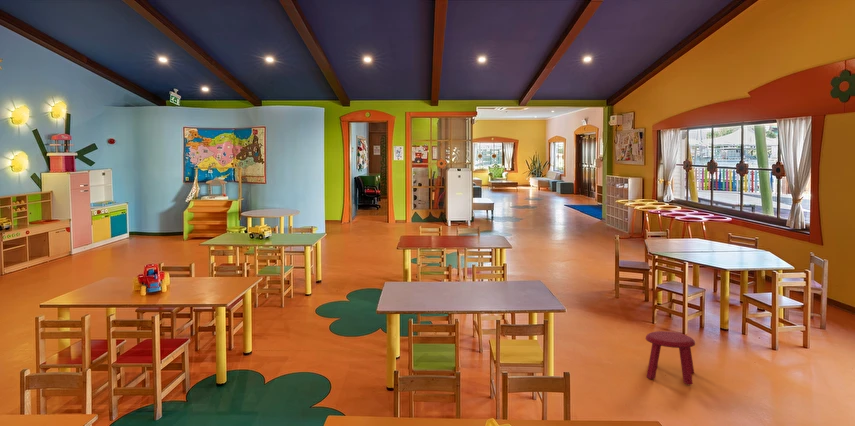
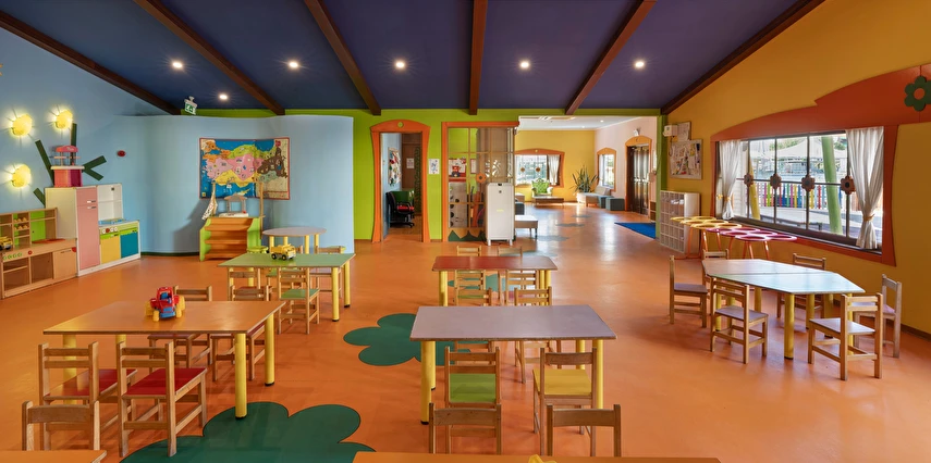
- stool [644,330,696,386]
